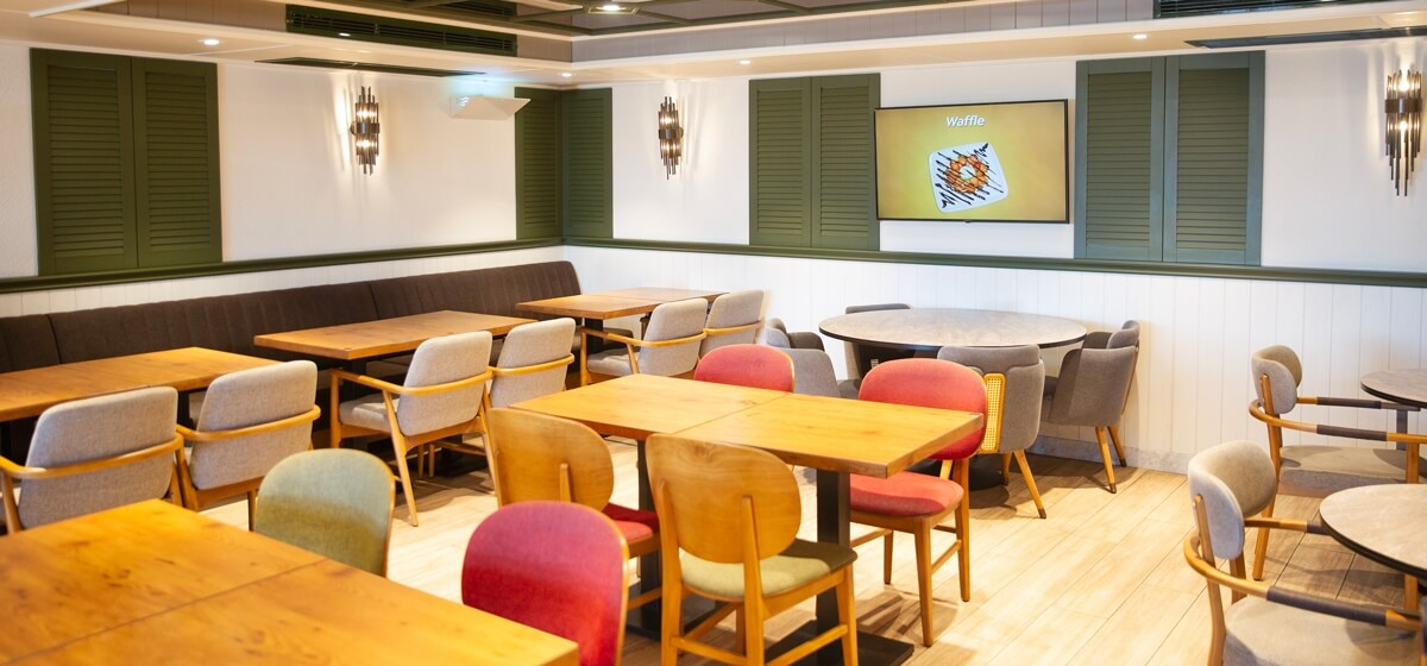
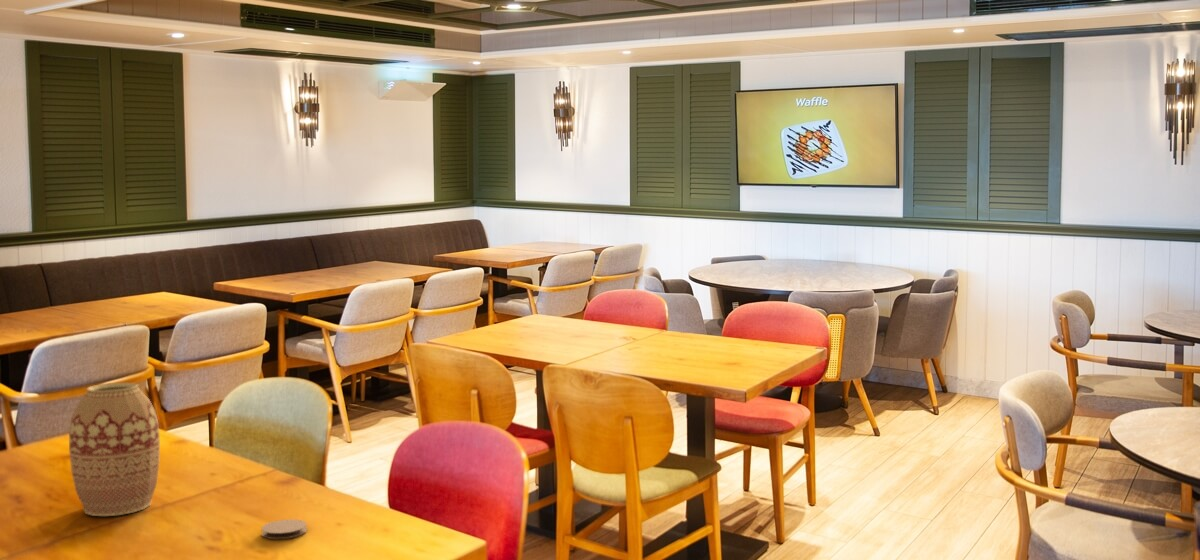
+ coaster [260,518,308,540]
+ vase [68,382,161,517]
